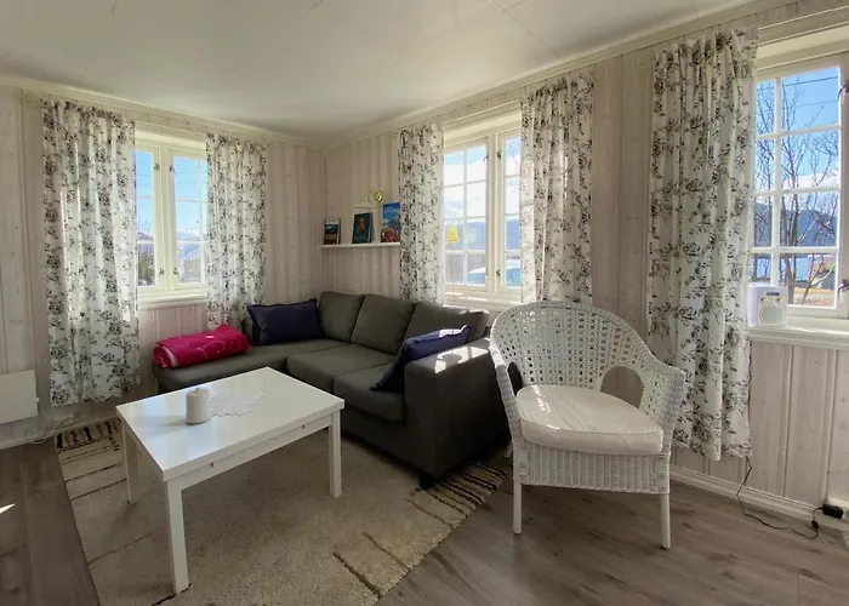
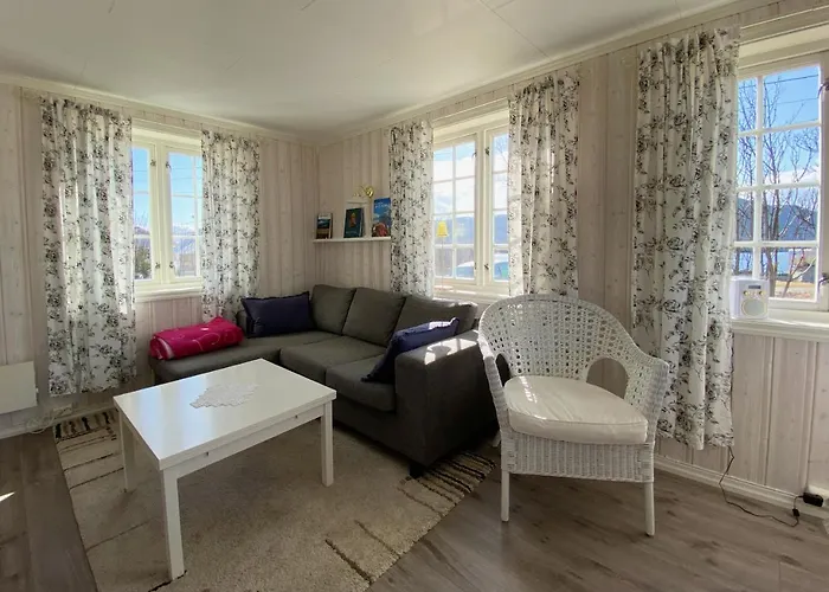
- candle [184,385,213,424]
